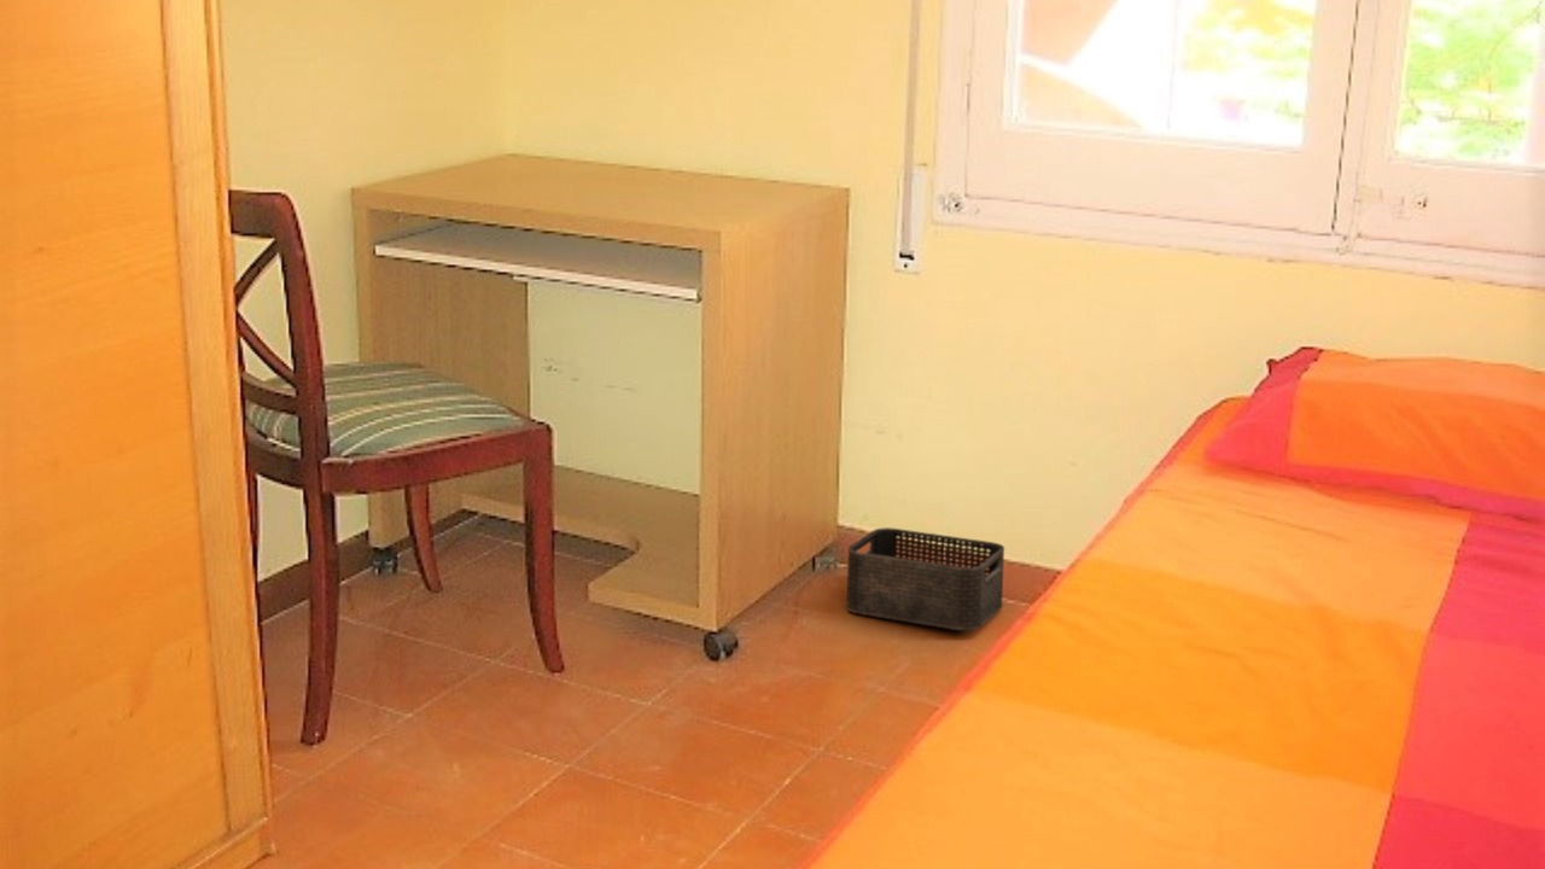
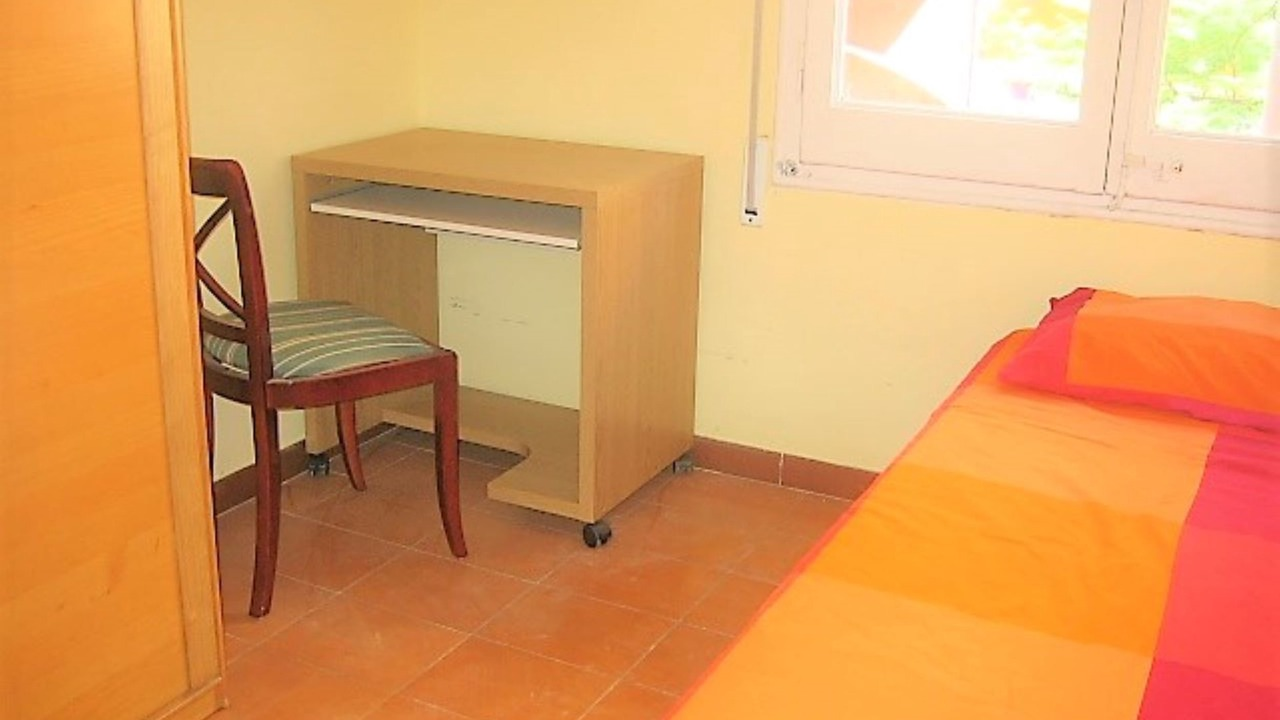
- storage bin [846,526,1005,631]
